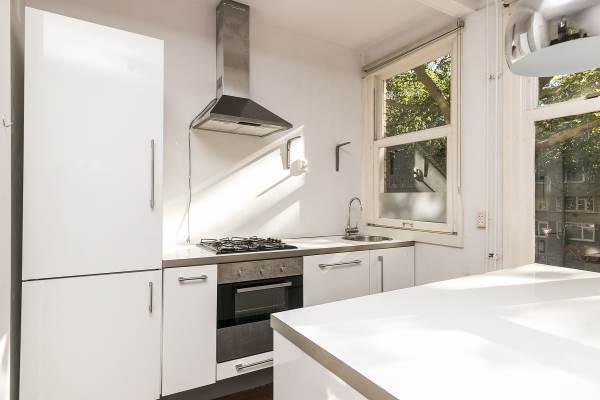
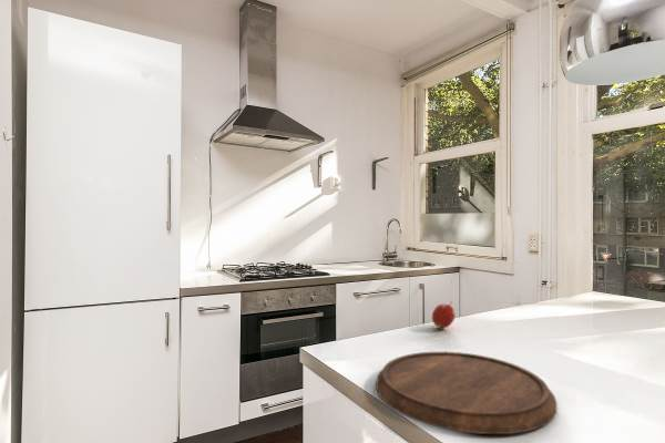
+ fruit [431,300,457,329]
+ cutting board [375,351,559,435]
